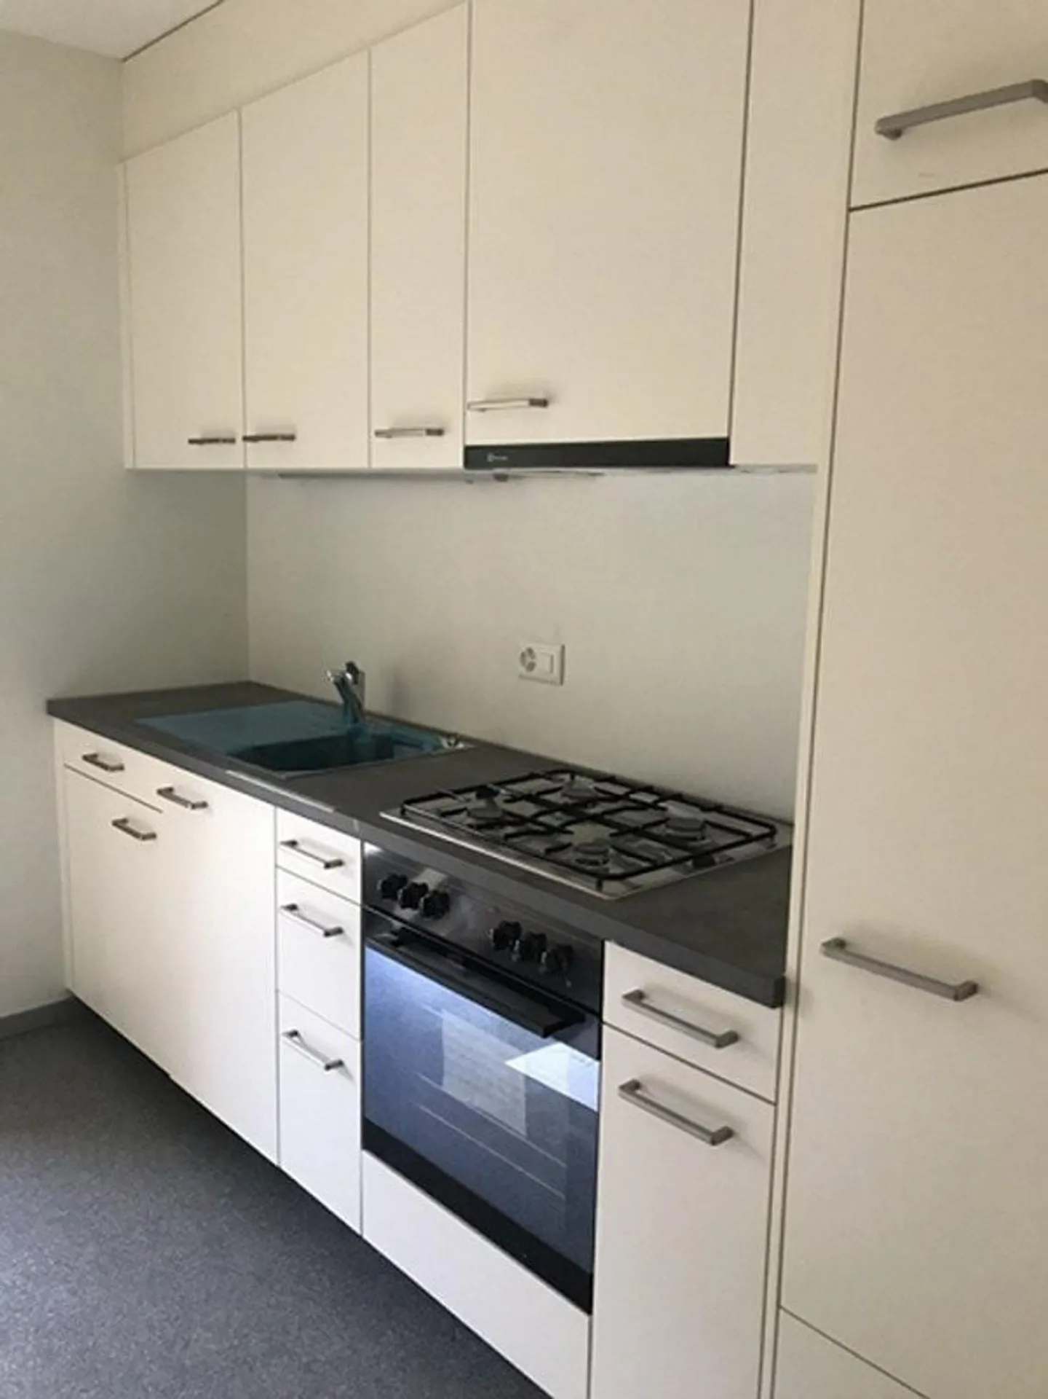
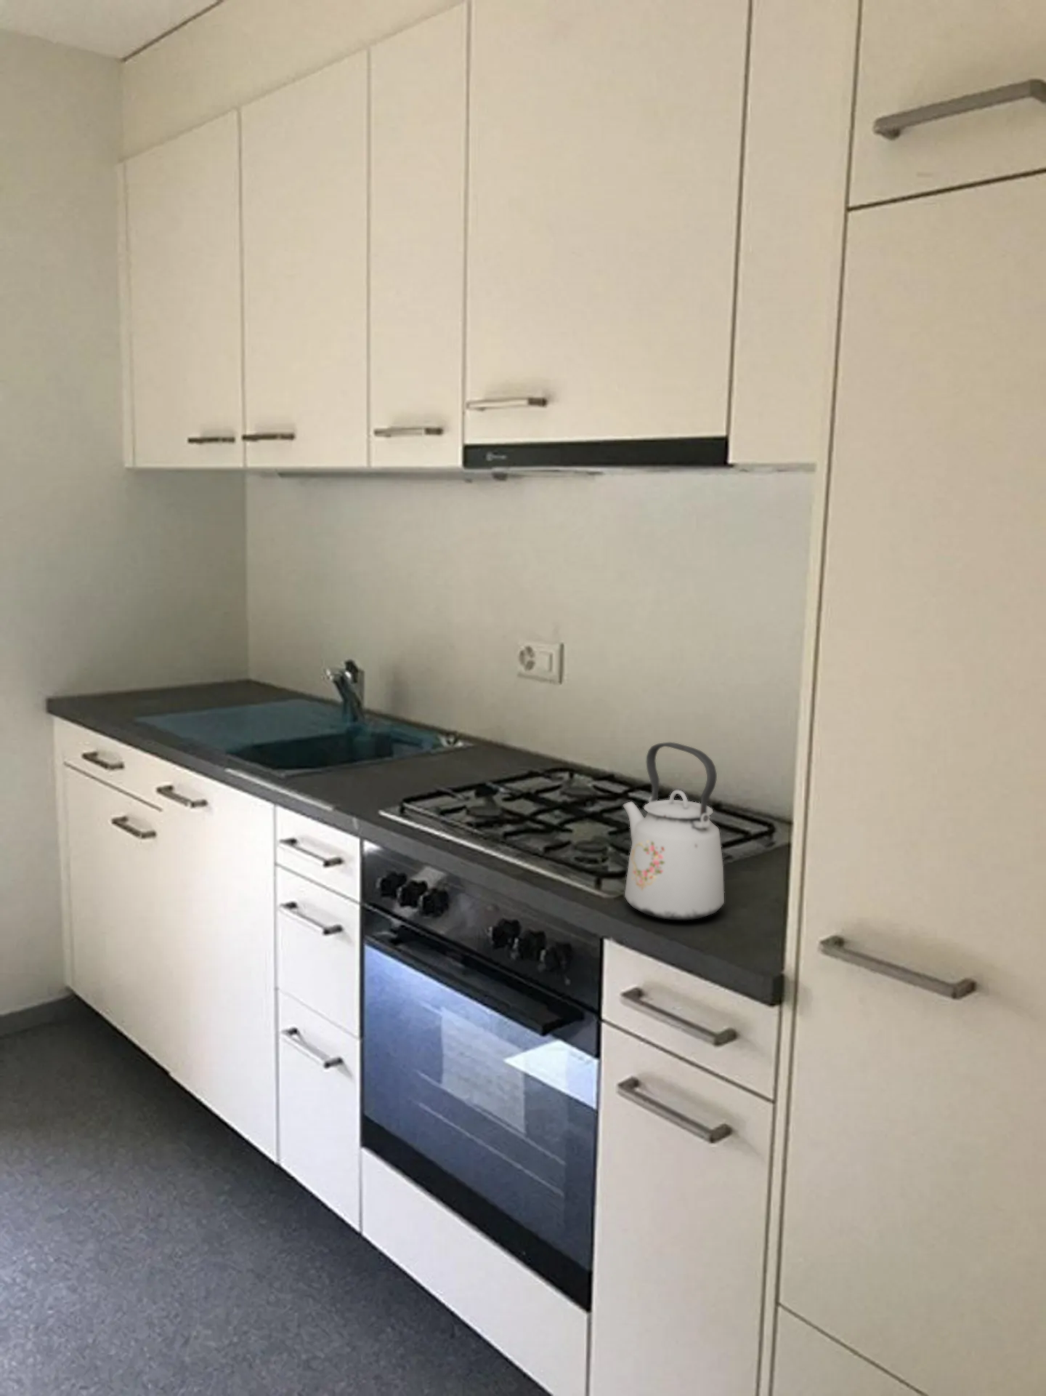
+ kettle [622,742,725,920]
